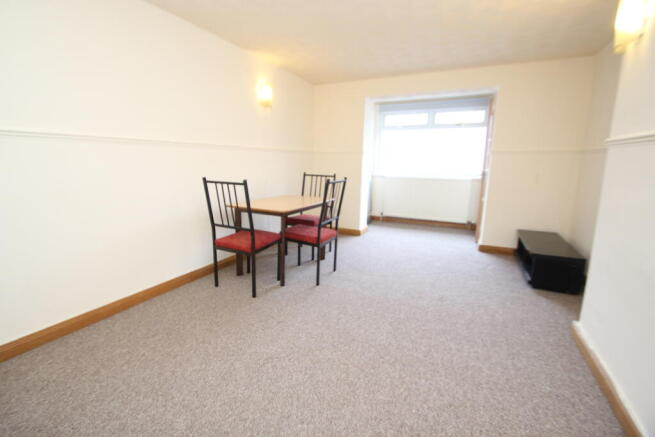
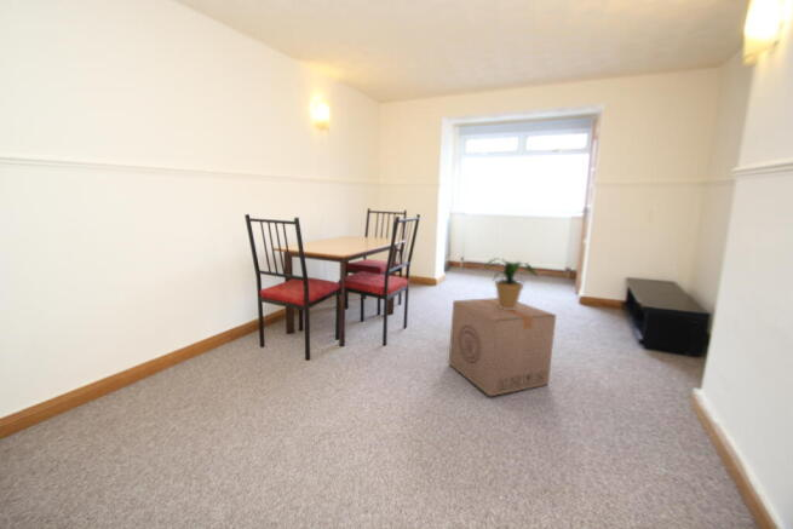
+ potted plant [483,258,540,310]
+ cardboard box [448,297,557,397]
